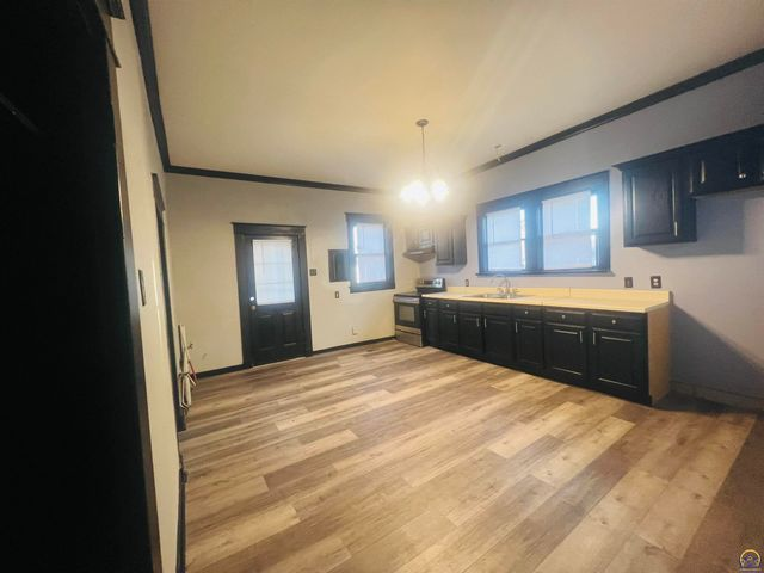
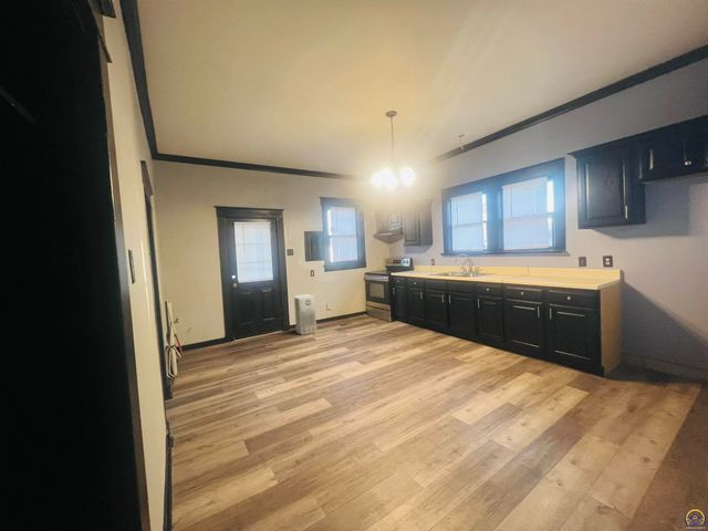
+ air purifier [293,294,317,335]
